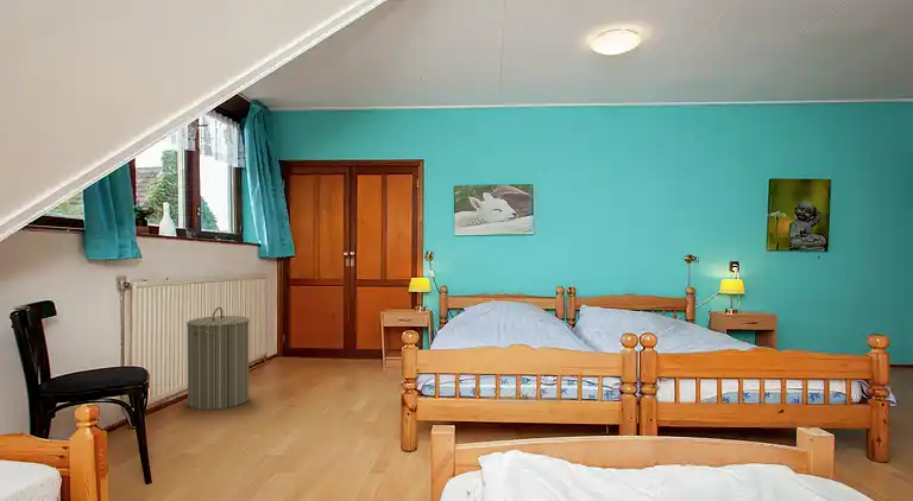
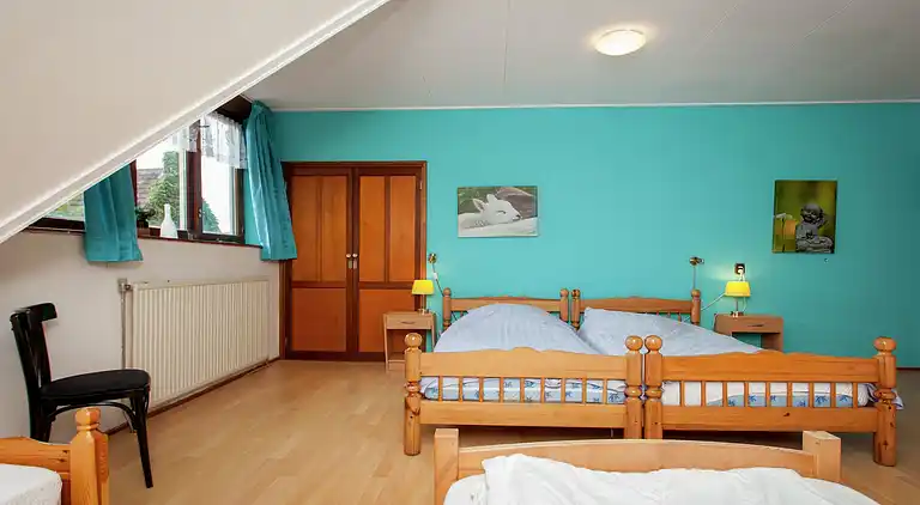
- laundry hamper [185,306,251,411]
